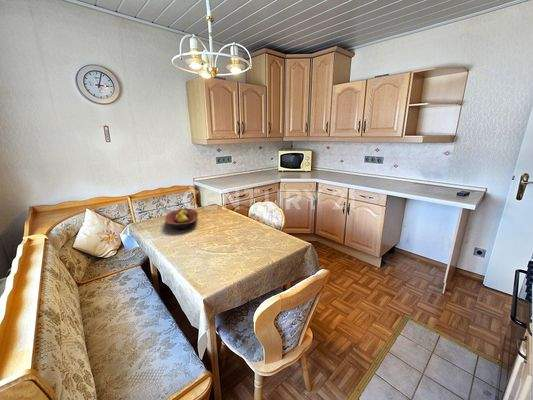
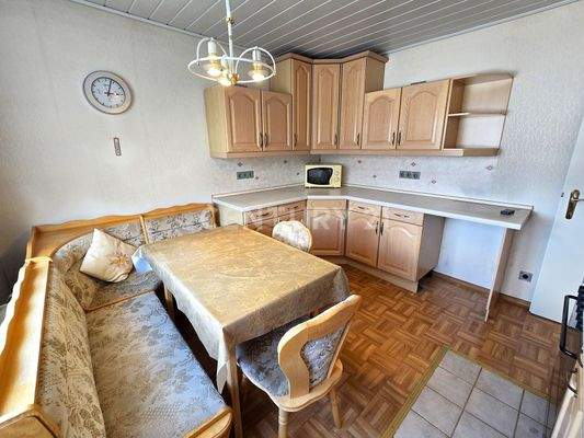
- fruit bowl [164,207,199,230]
